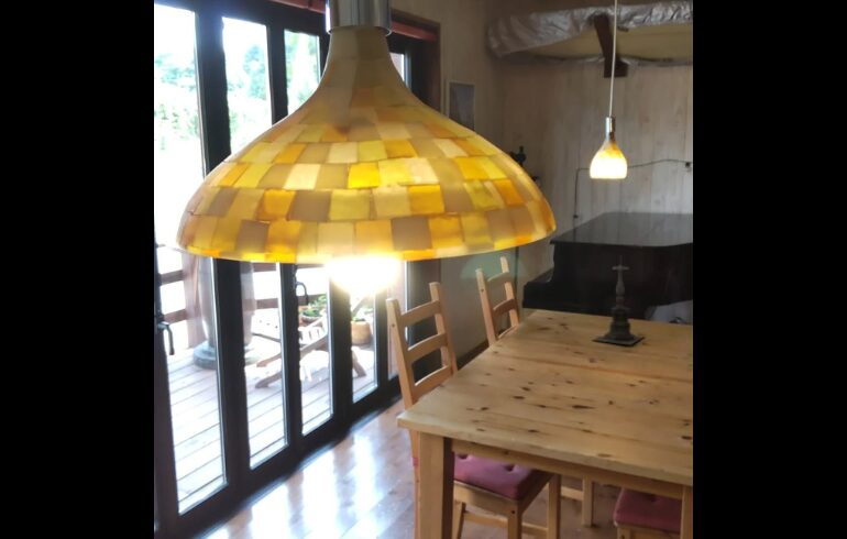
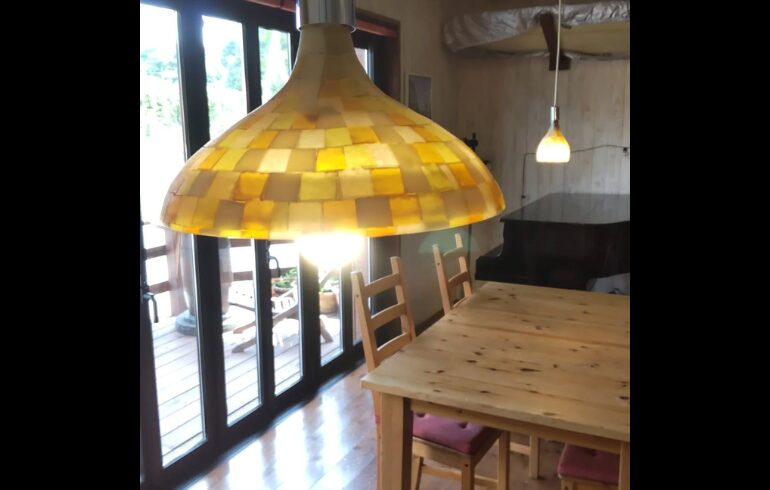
- candle holder [592,254,646,345]
